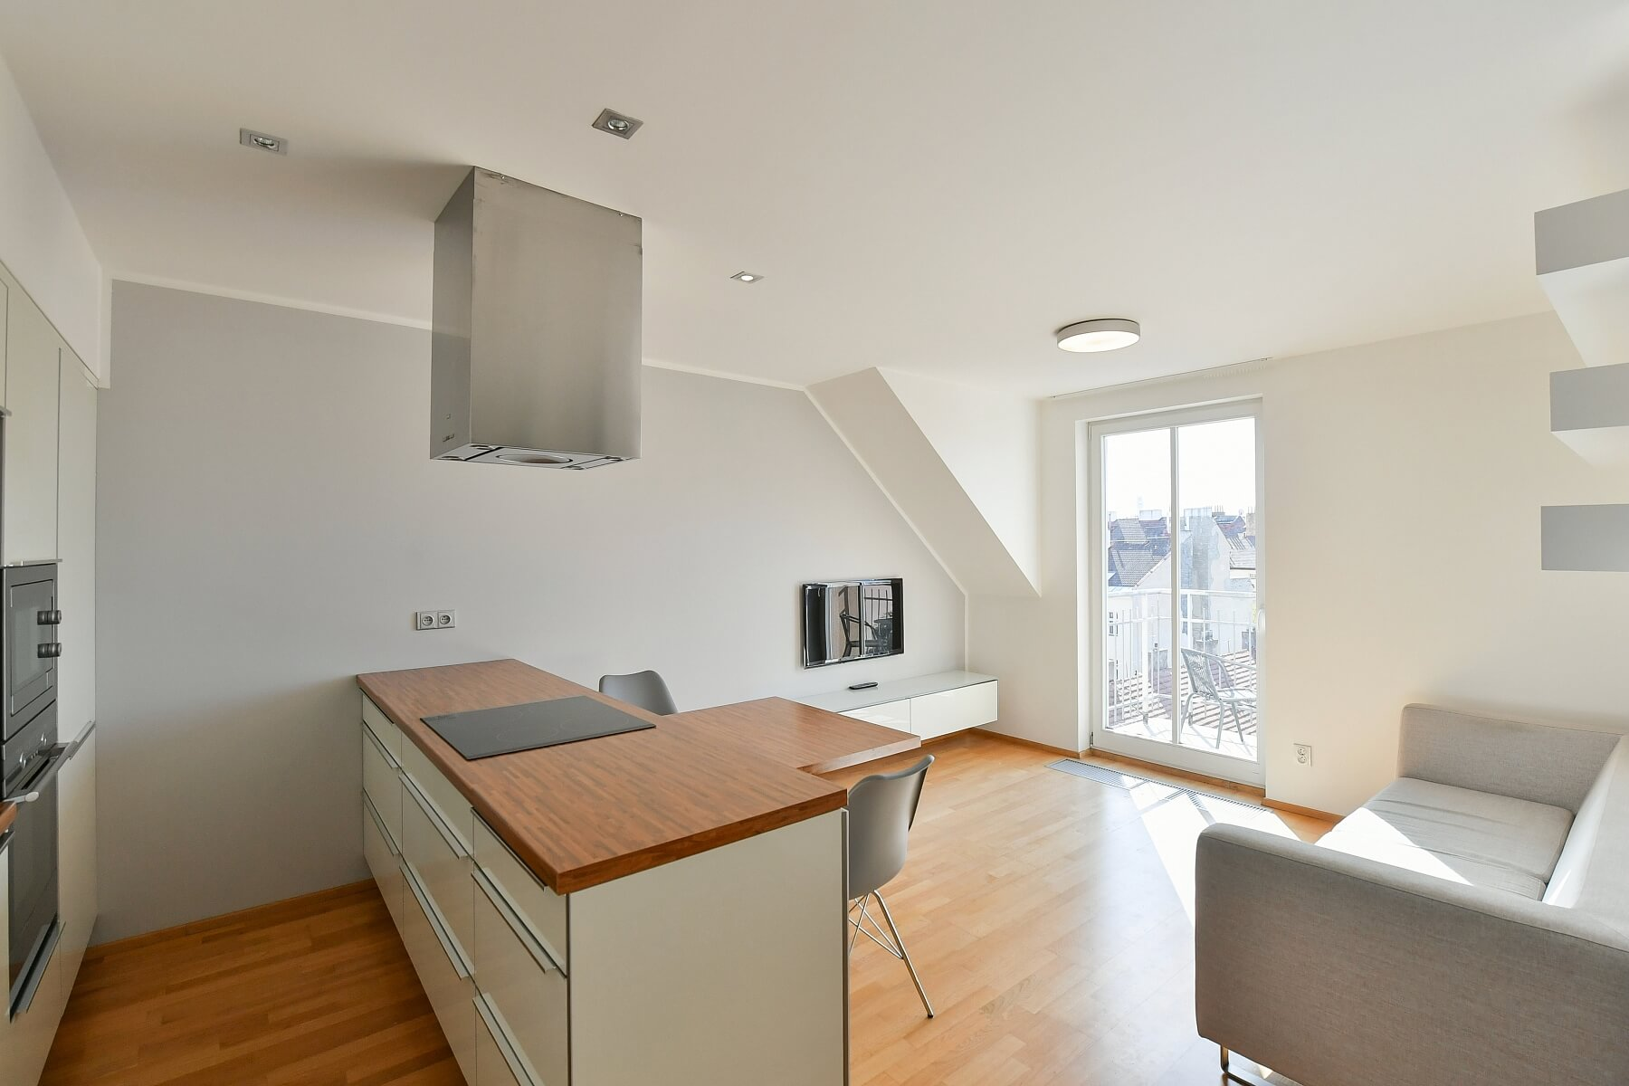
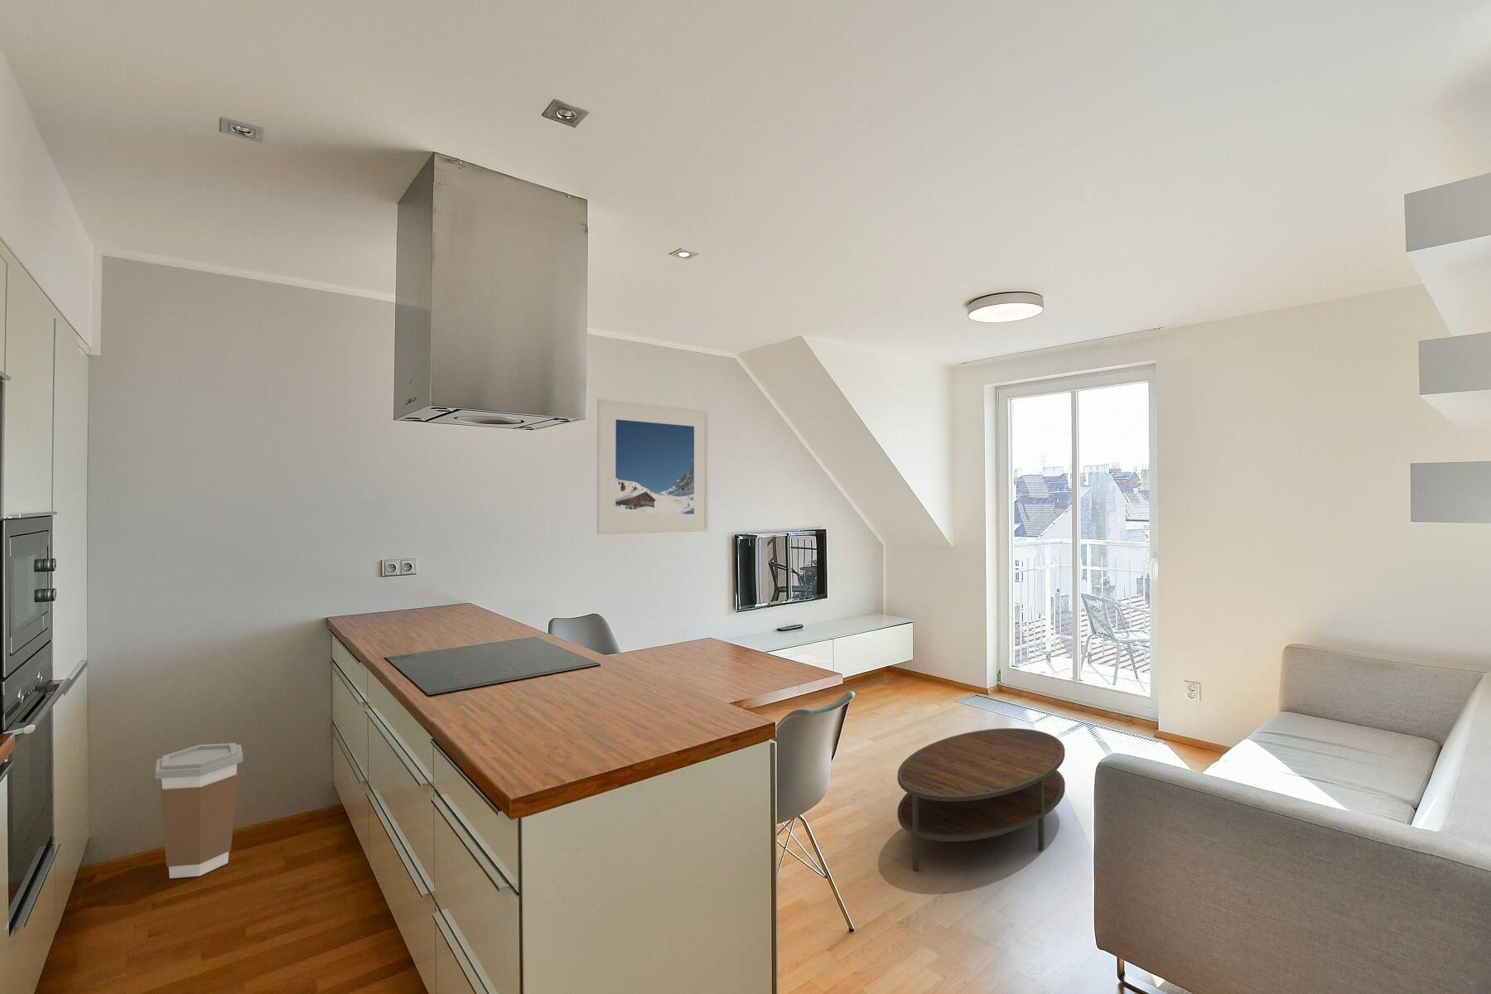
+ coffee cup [155,742,244,879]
+ coffee table [897,728,1066,871]
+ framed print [597,397,710,535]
